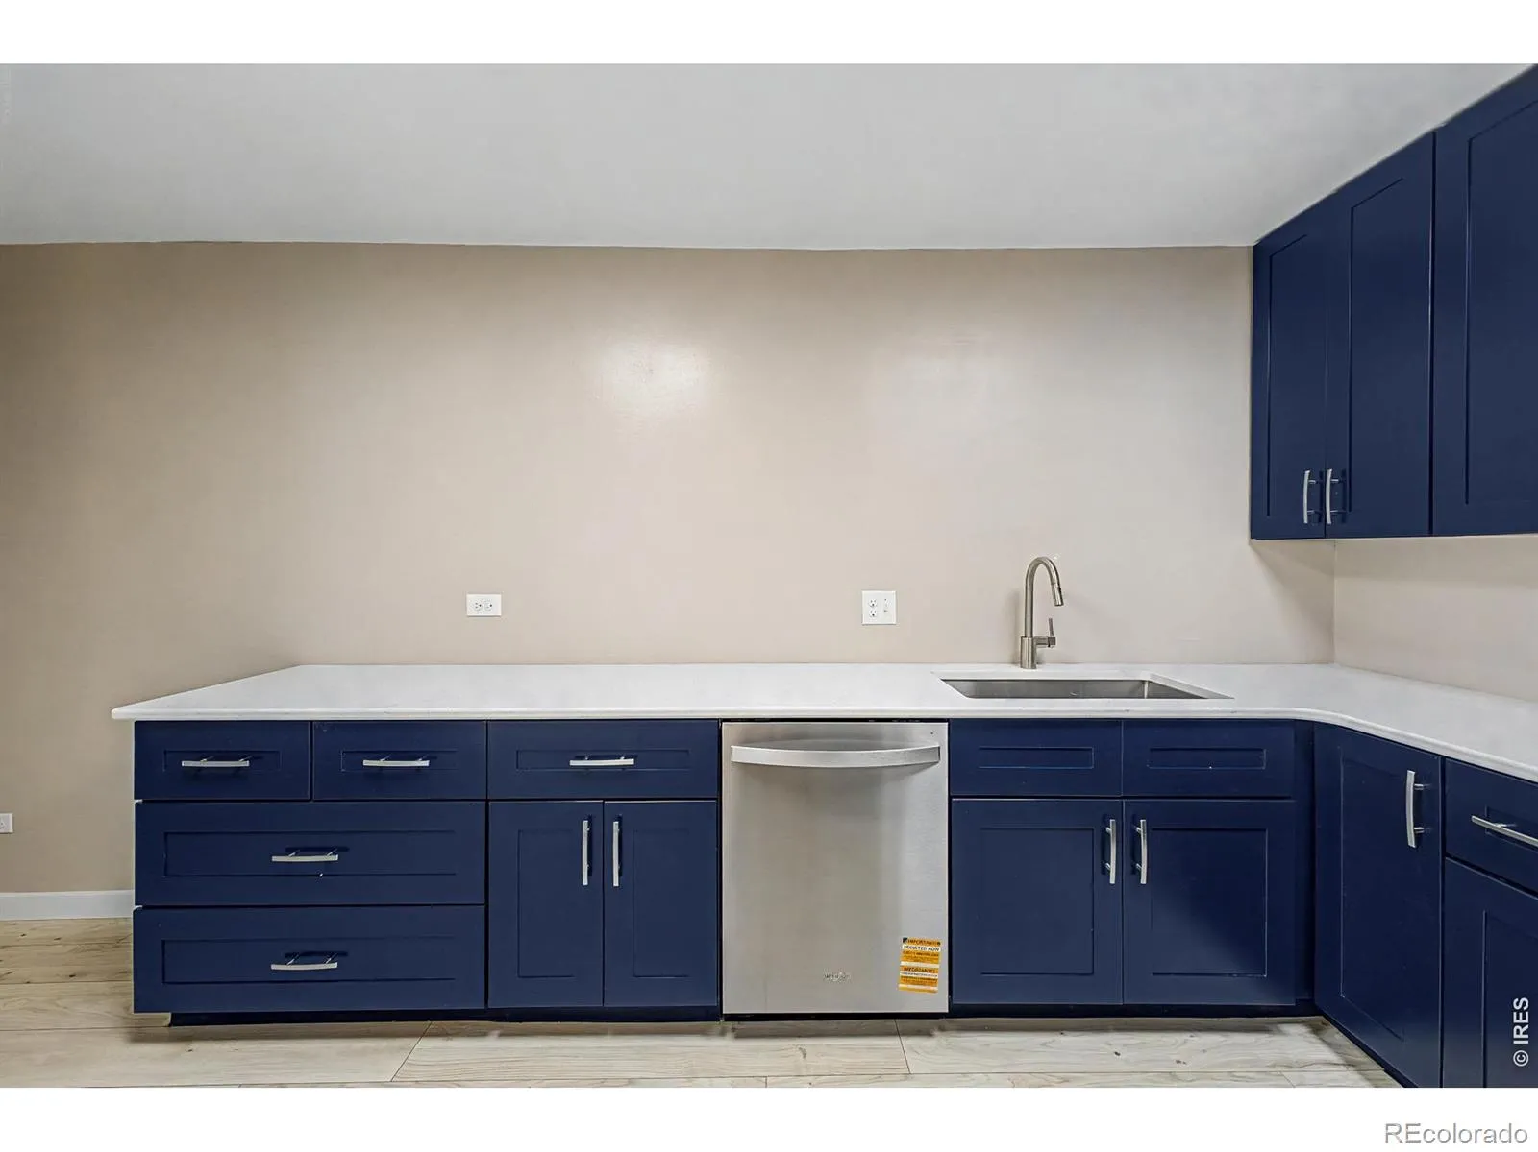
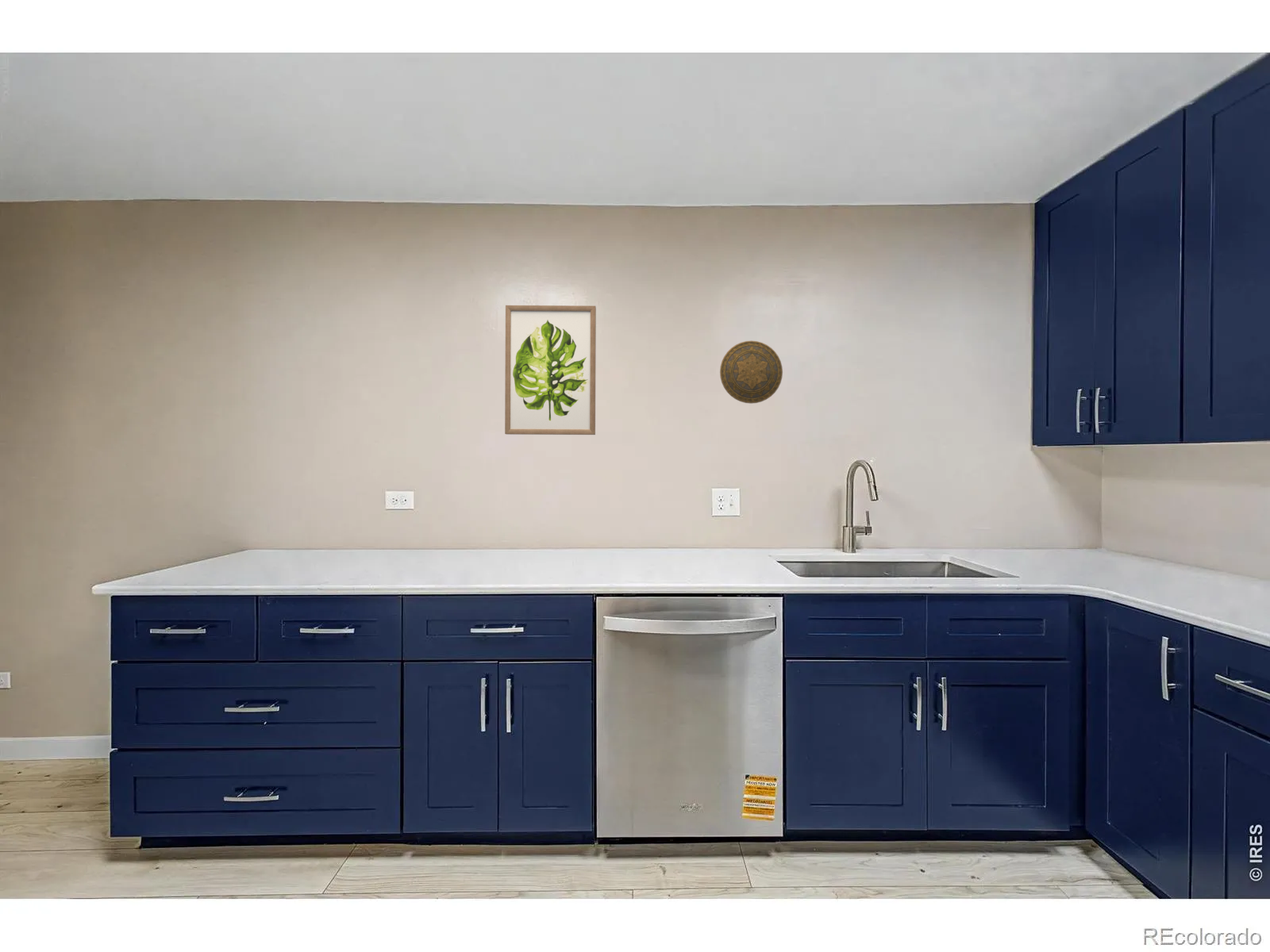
+ decorative plate [719,340,783,405]
+ wall art [504,305,597,436]
